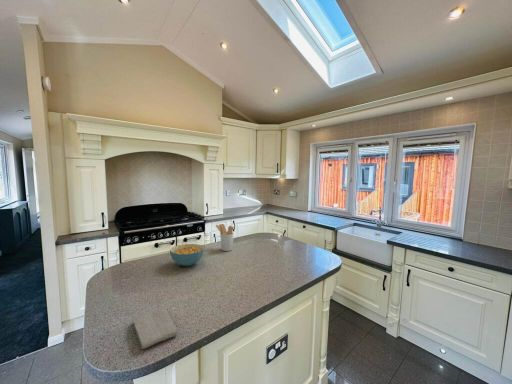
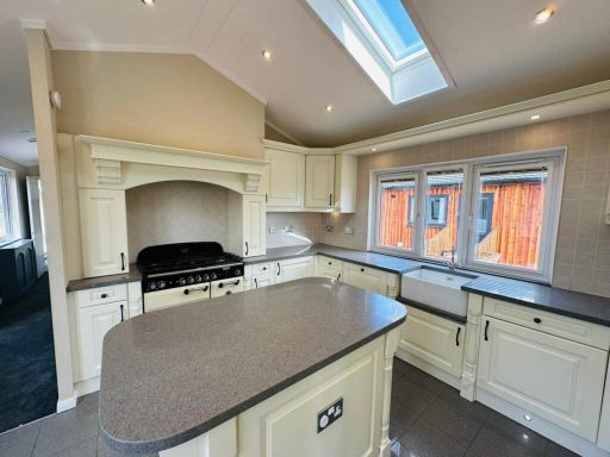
- cereal bowl [169,243,205,267]
- utensil holder [215,223,235,252]
- washcloth [132,306,179,350]
